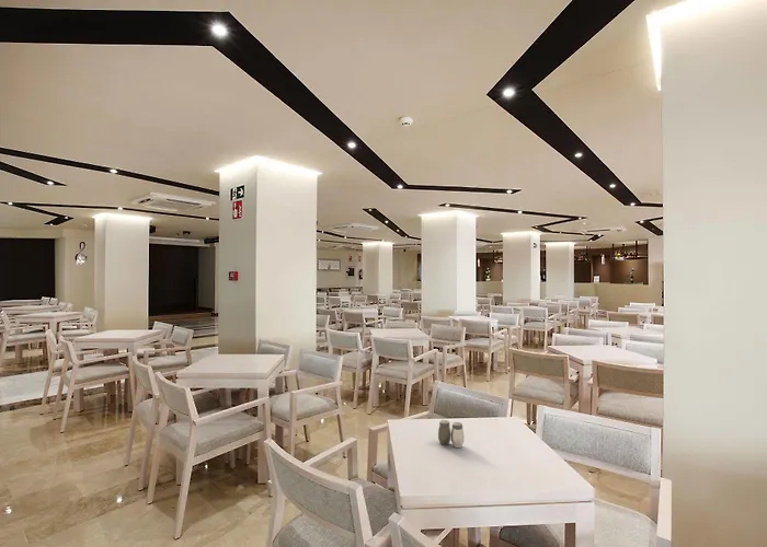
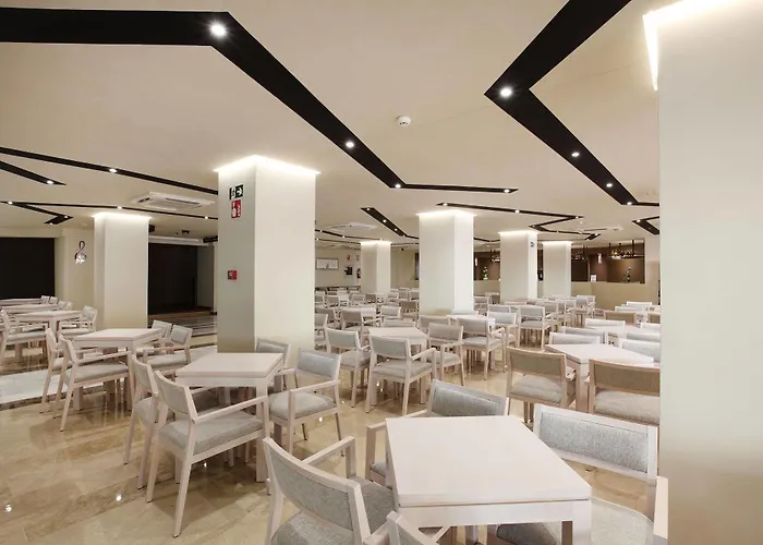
- salt and pepper shaker [437,419,465,449]
